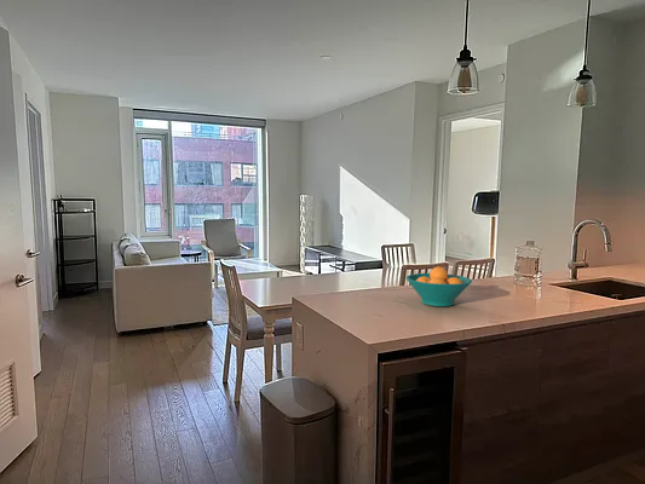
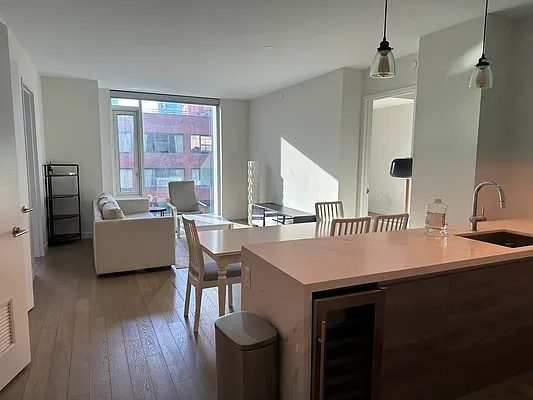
- fruit bowl [405,265,473,307]
